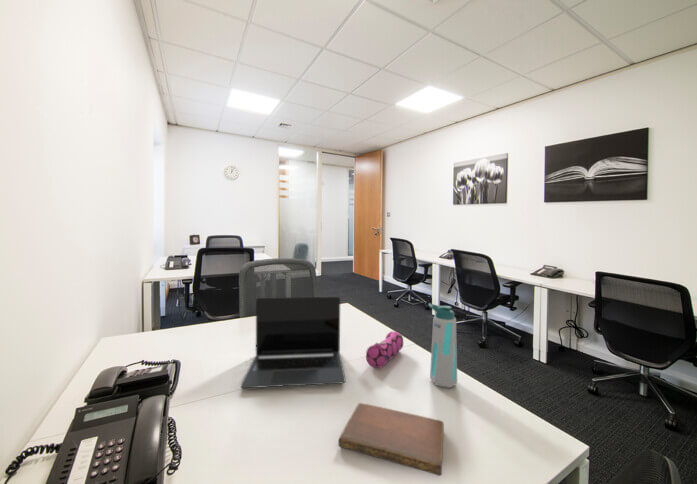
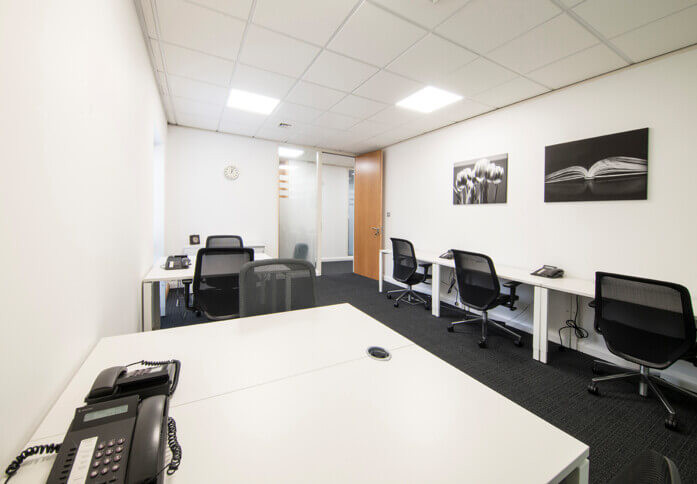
- water bottle [427,302,458,389]
- pencil case [365,330,404,369]
- notebook [338,402,445,477]
- laptop [240,296,347,389]
